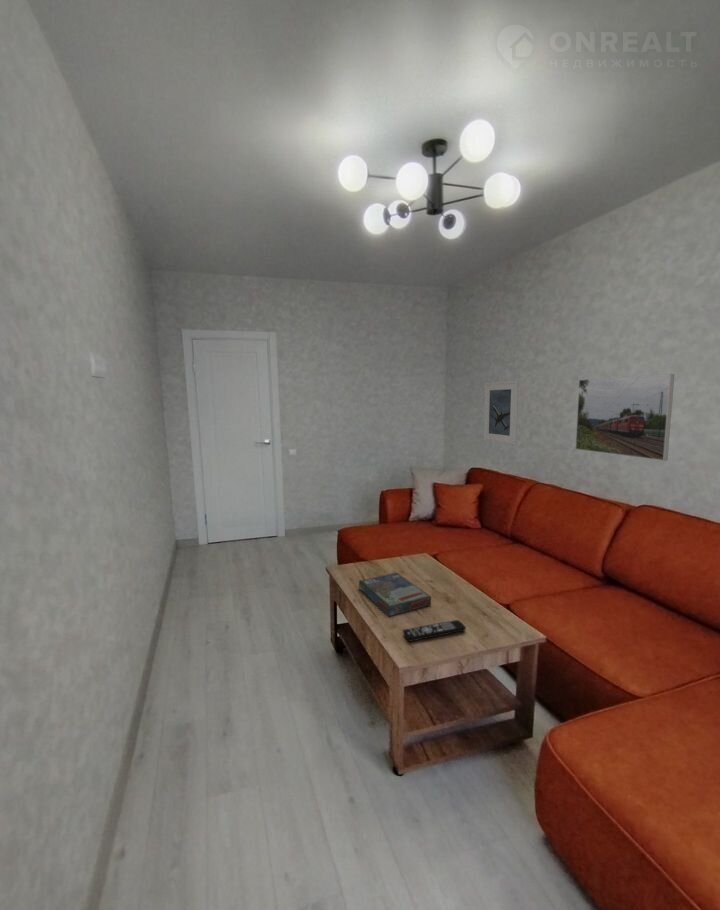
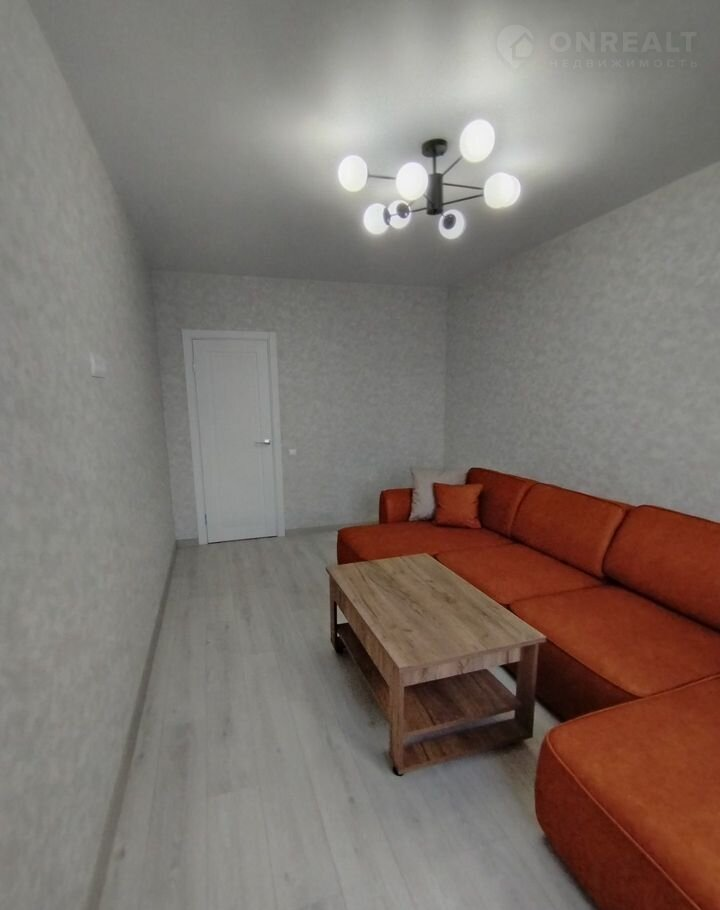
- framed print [574,373,675,462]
- board game [358,572,432,617]
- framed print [483,379,520,446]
- remote control [402,619,467,643]
